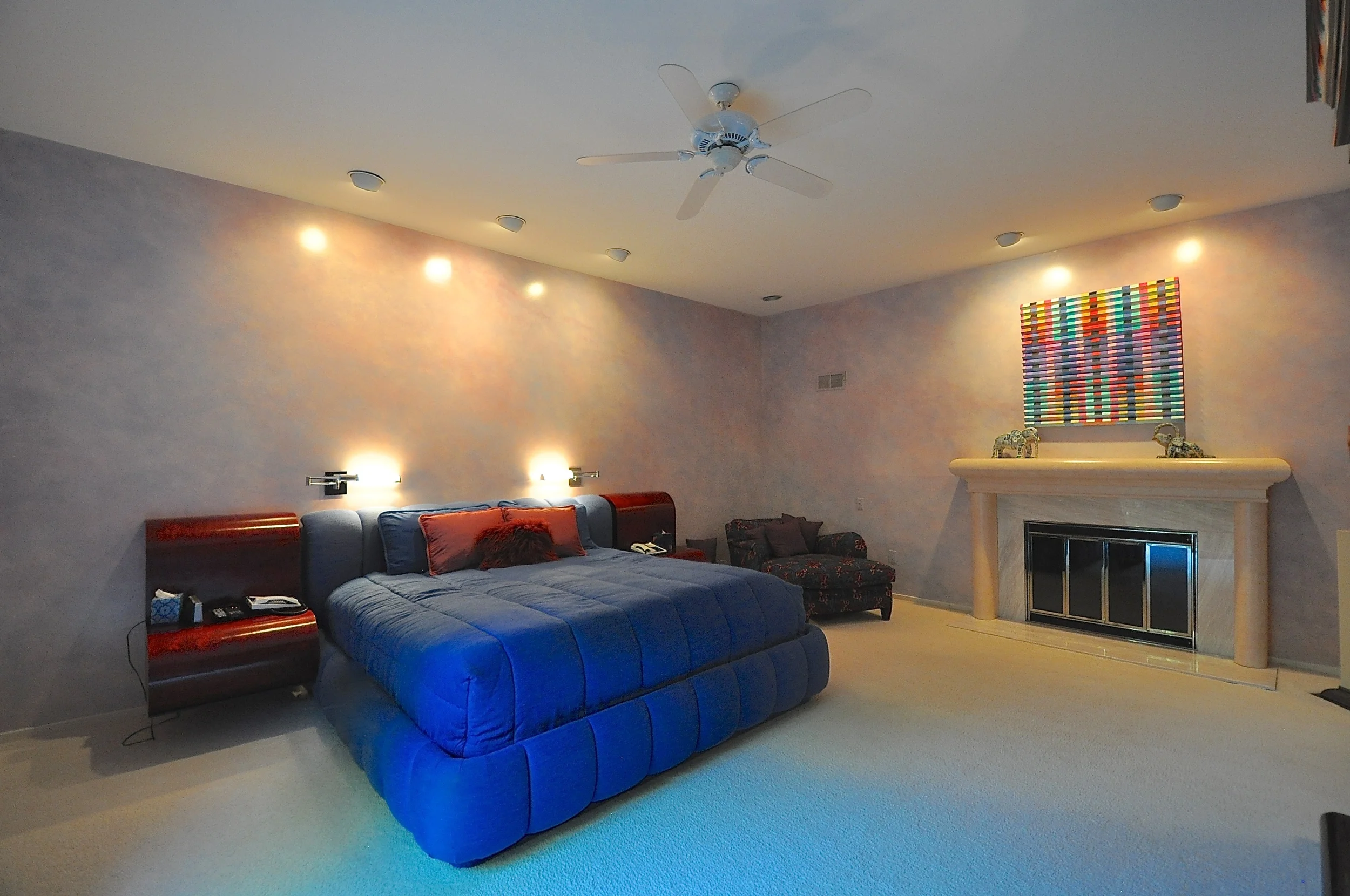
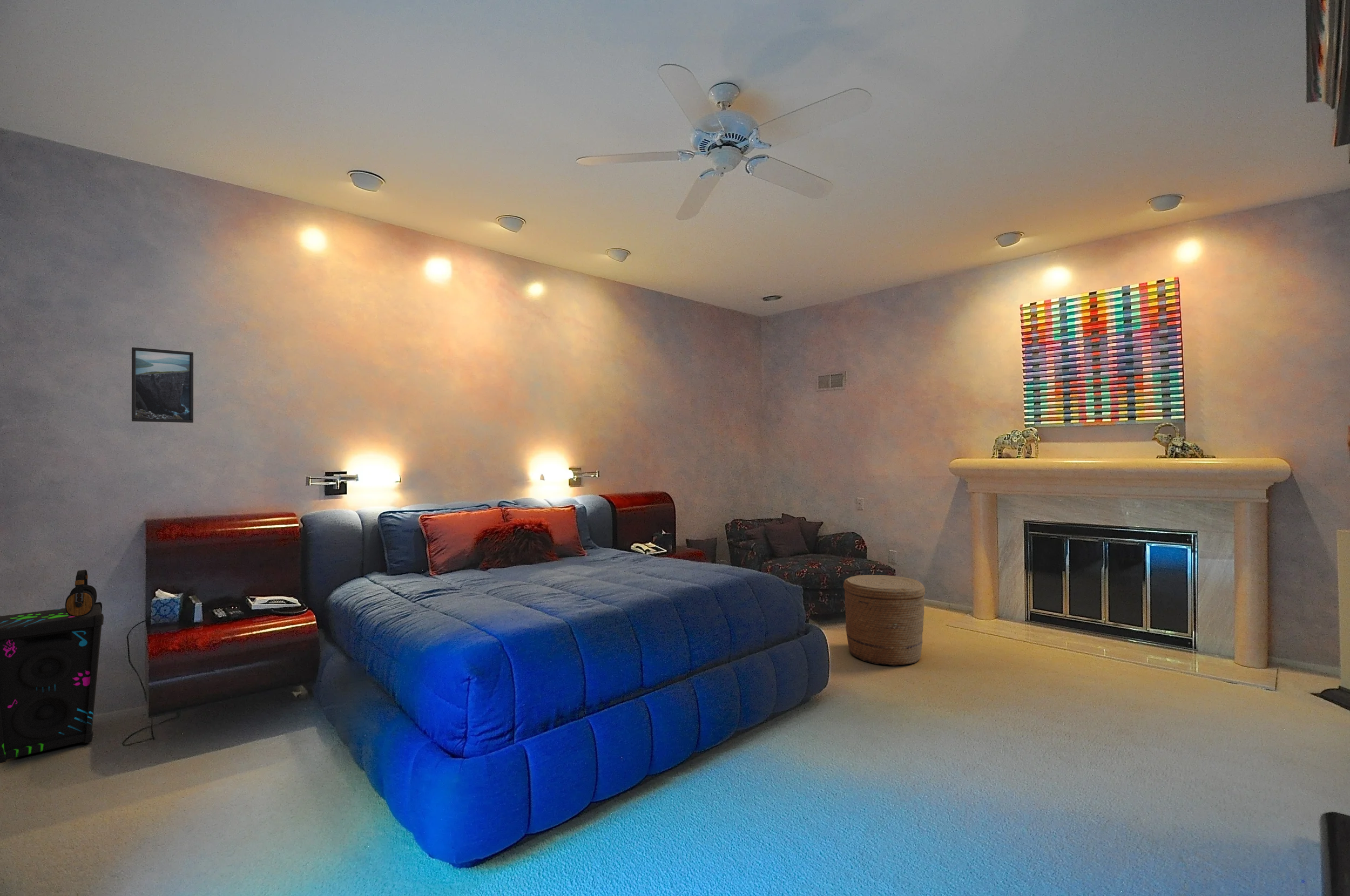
+ headphones [65,569,97,616]
+ basket [843,574,926,667]
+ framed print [131,347,194,423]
+ speaker [0,602,104,764]
